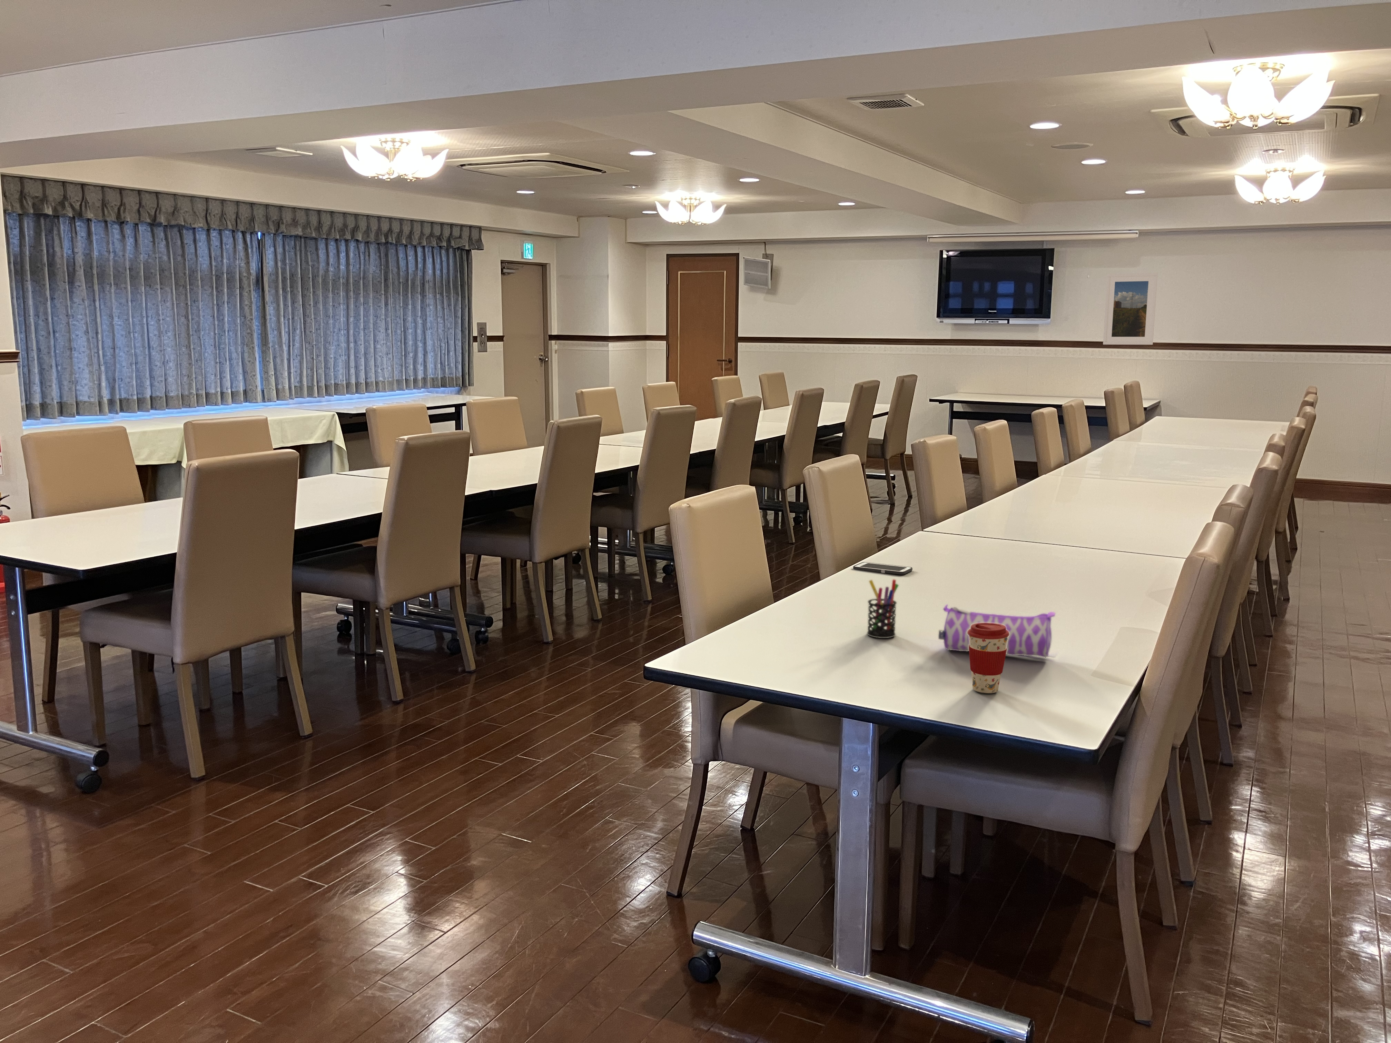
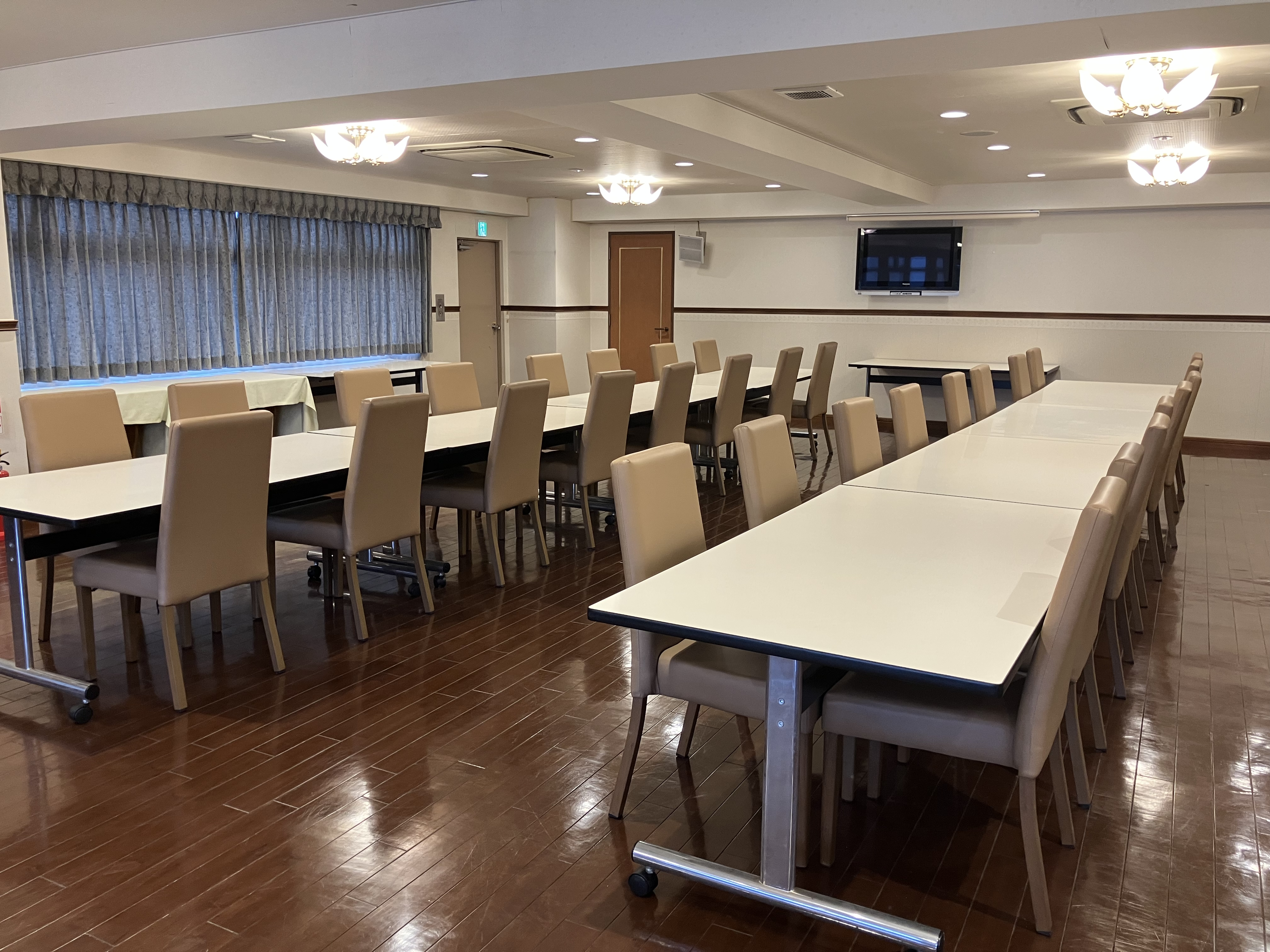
- cell phone [853,562,912,575]
- pencil case [938,604,1056,657]
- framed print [1103,273,1158,345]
- coffee cup [967,622,1010,694]
- pen holder [866,578,899,639]
